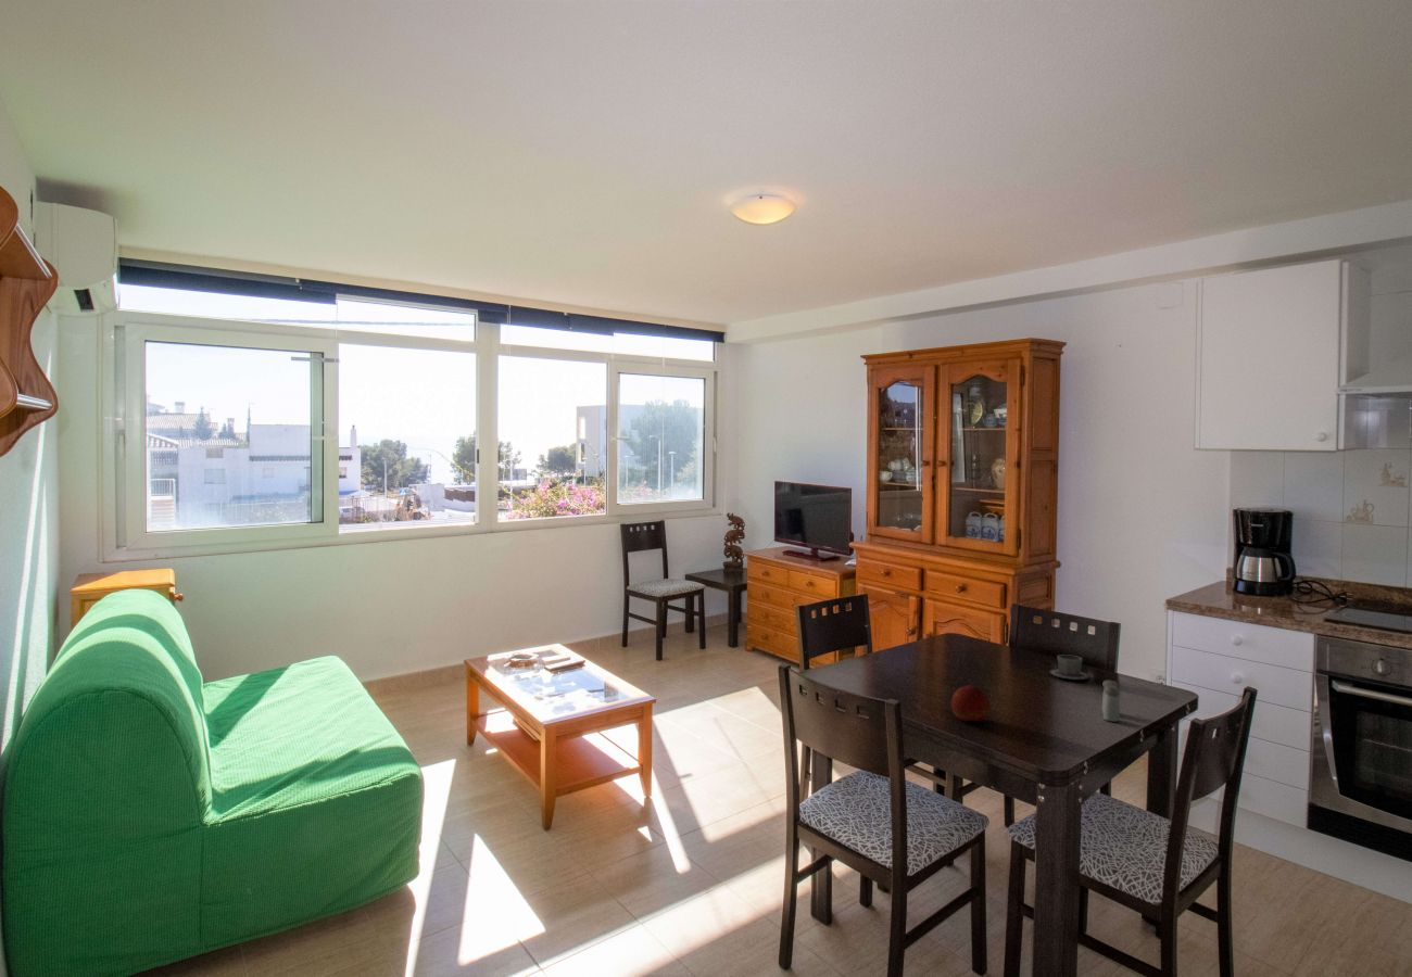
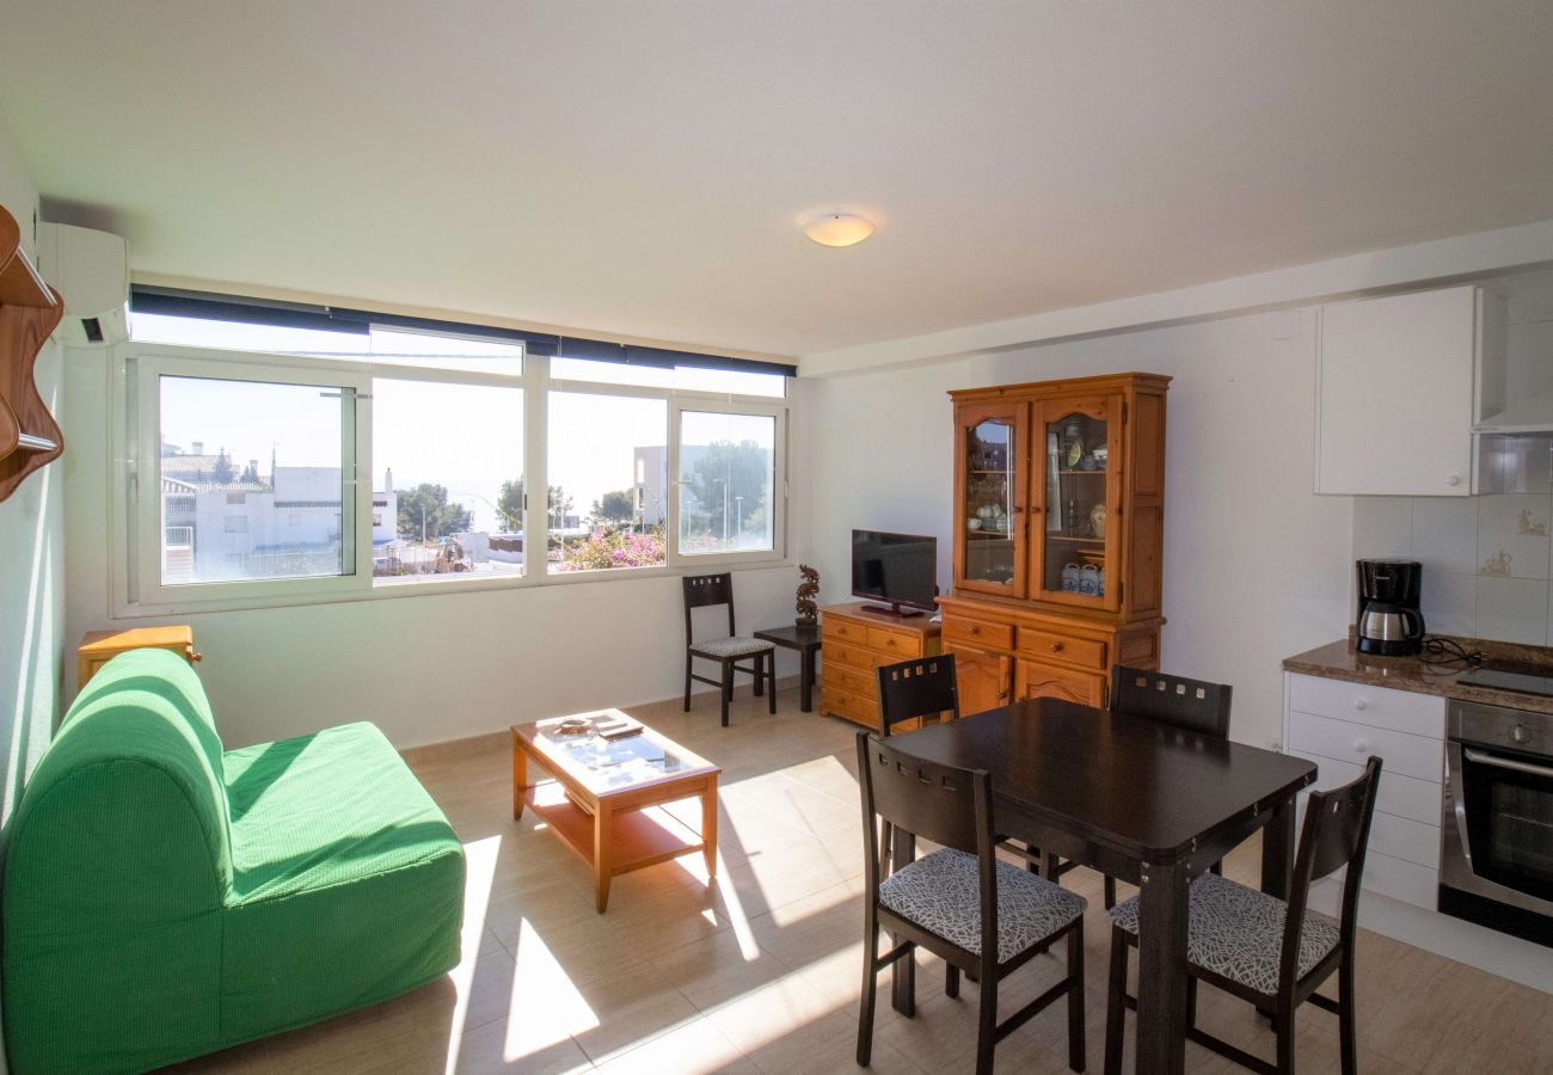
- salt and pepper shaker [1101,680,1121,723]
- fruit [950,685,992,723]
- cup [1048,654,1092,681]
